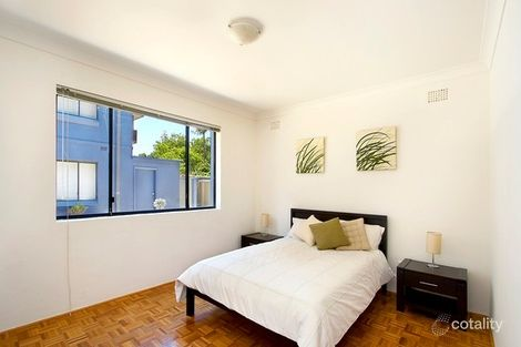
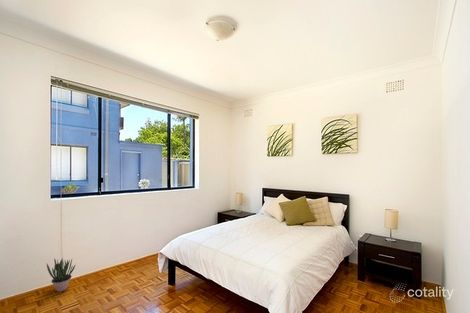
+ potted plant [46,257,76,293]
